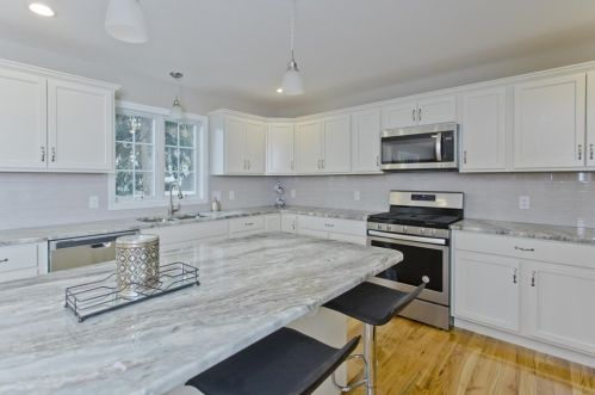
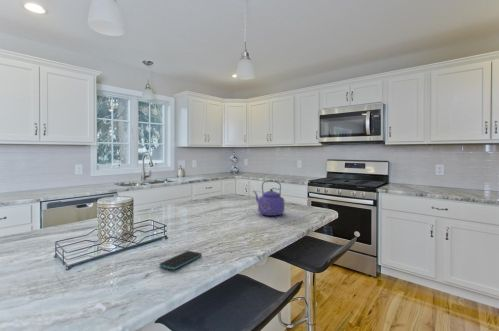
+ smartphone [158,250,203,270]
+ kettle [252,179,285,217]
